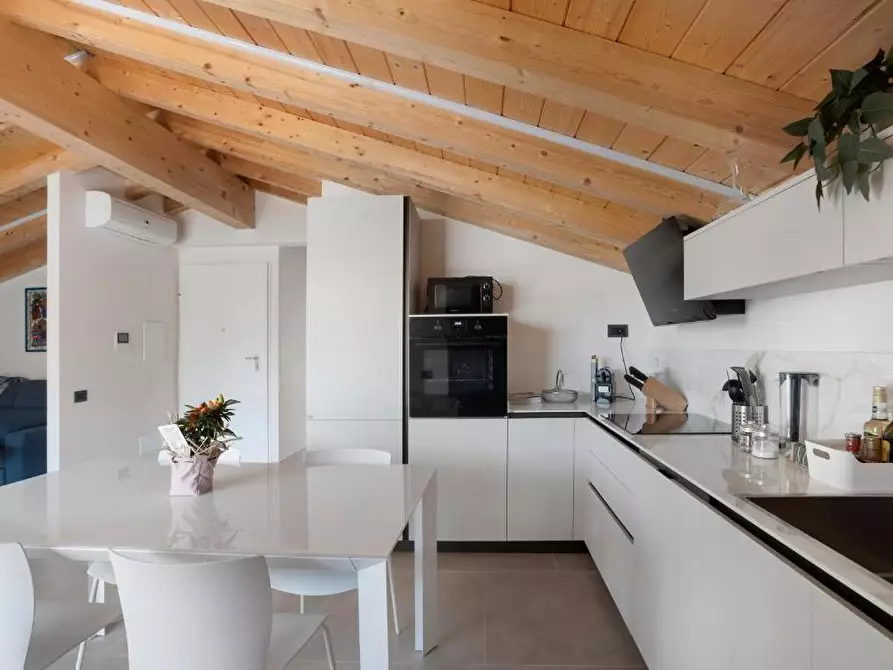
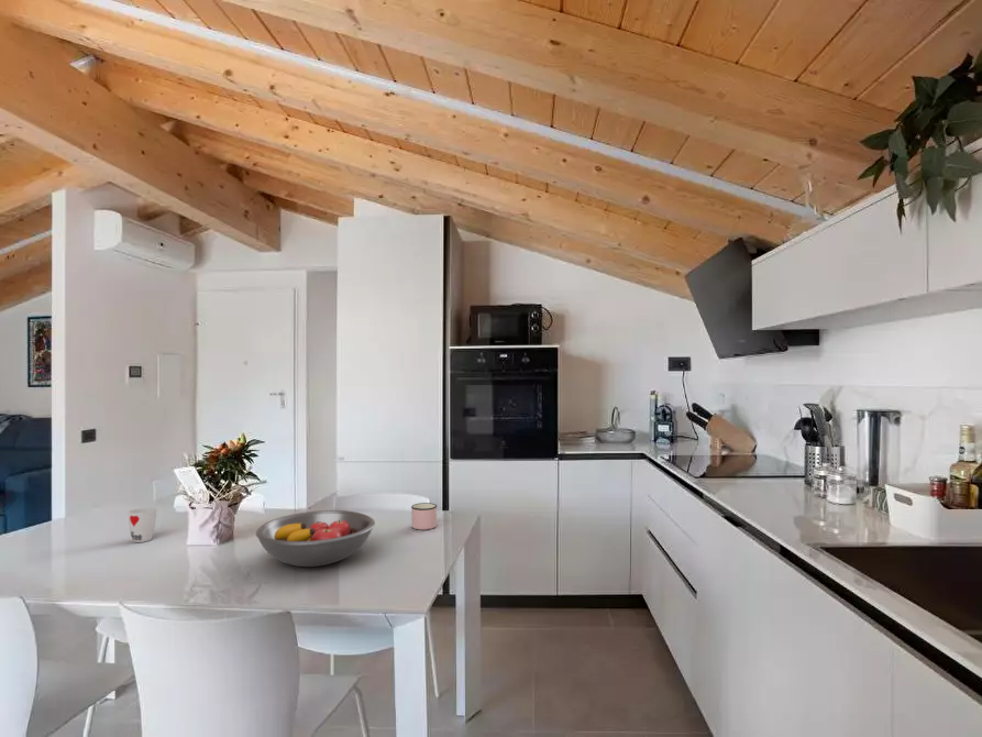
+ mug [410,502,438,531]
+ cup [126,506,157,543]
+ fruit bowl [255,509,376,568]
